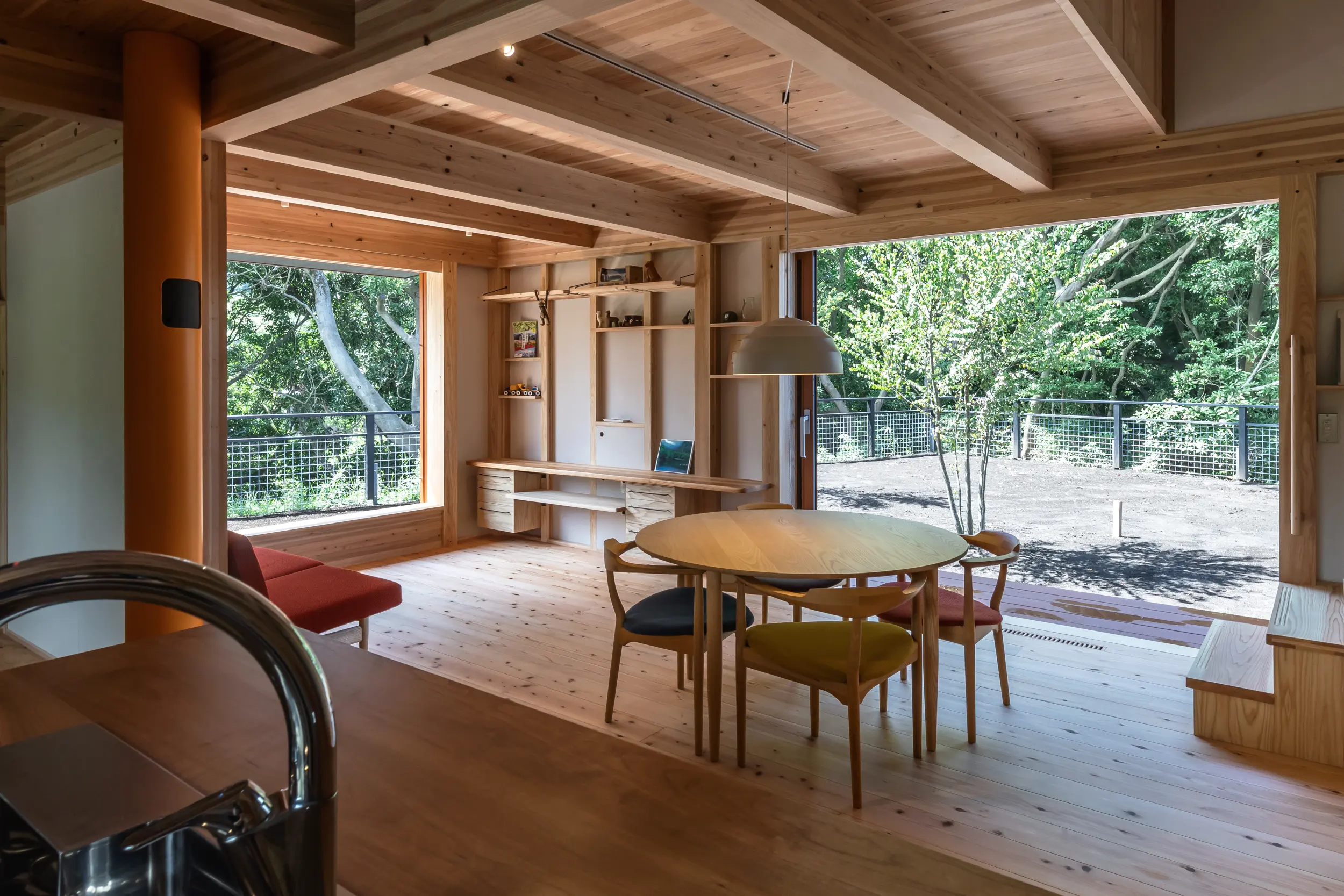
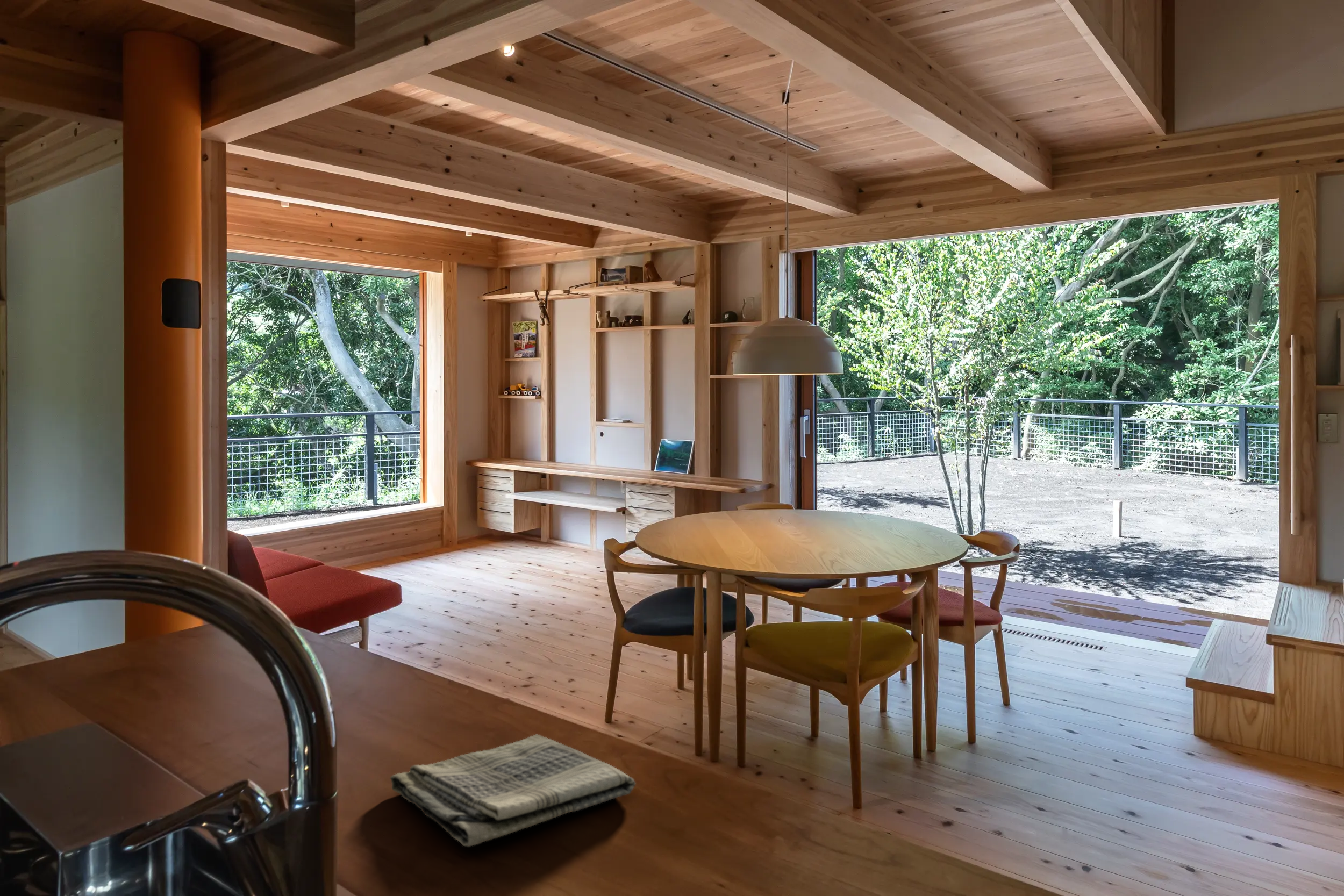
+ dish towel [390,734,636,847]
